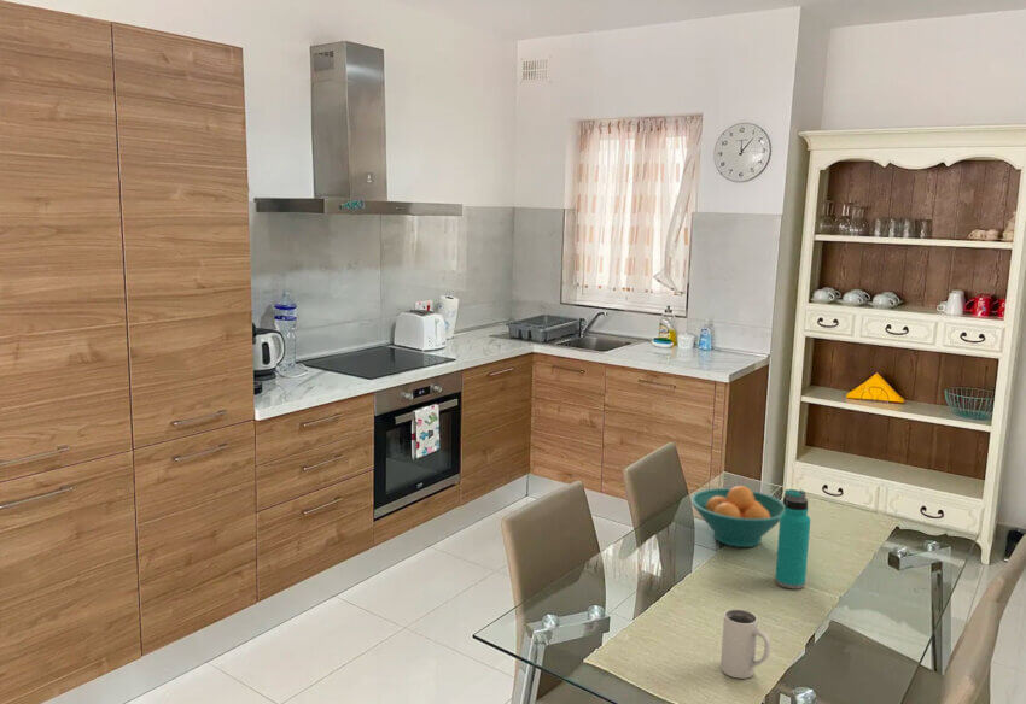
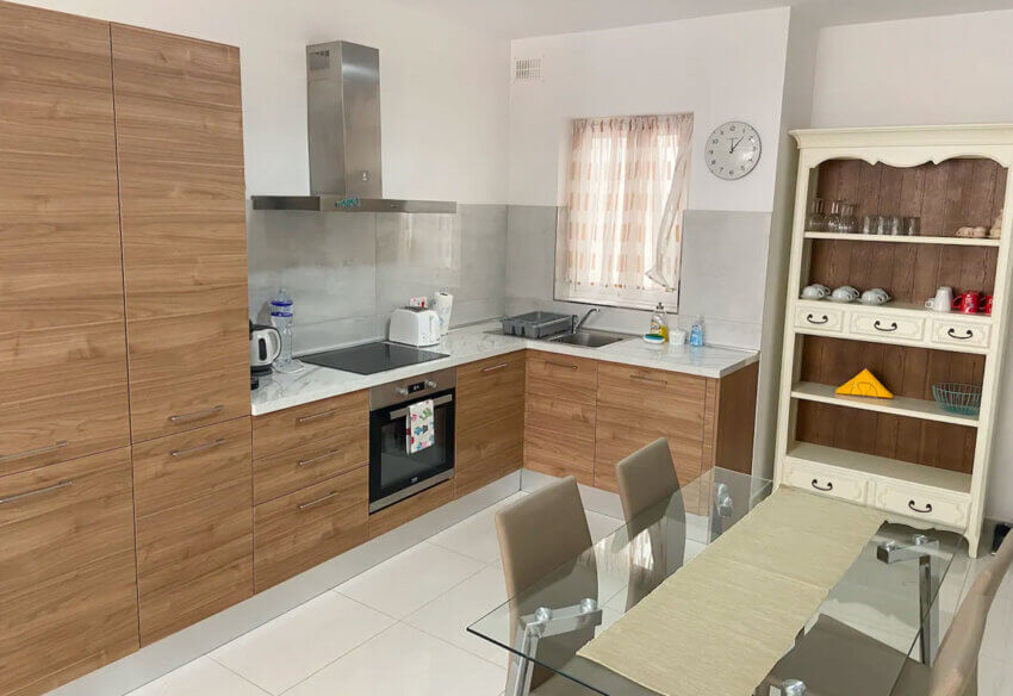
- fruit bowl [689,485,785,548]
- mug [719,608,771,680]
- water bottle [774,488,811,589]
